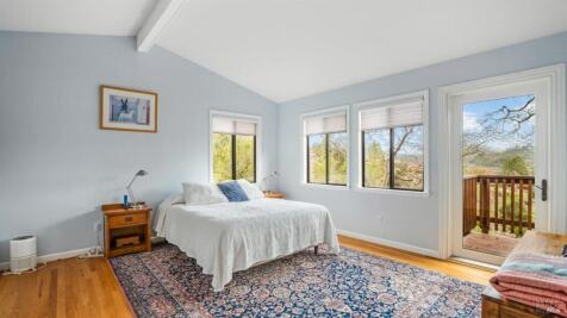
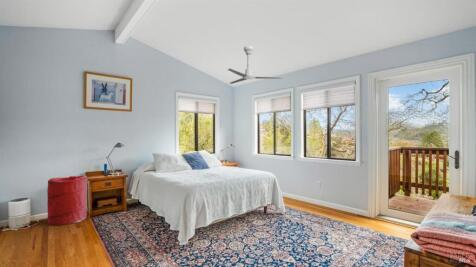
+ laundry hamper [46,174,88,227]
+ ceiling fan [227,45,284,85]
